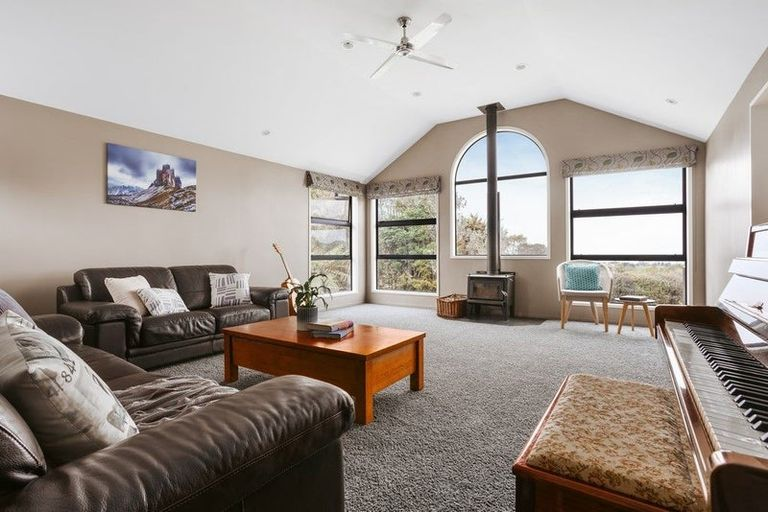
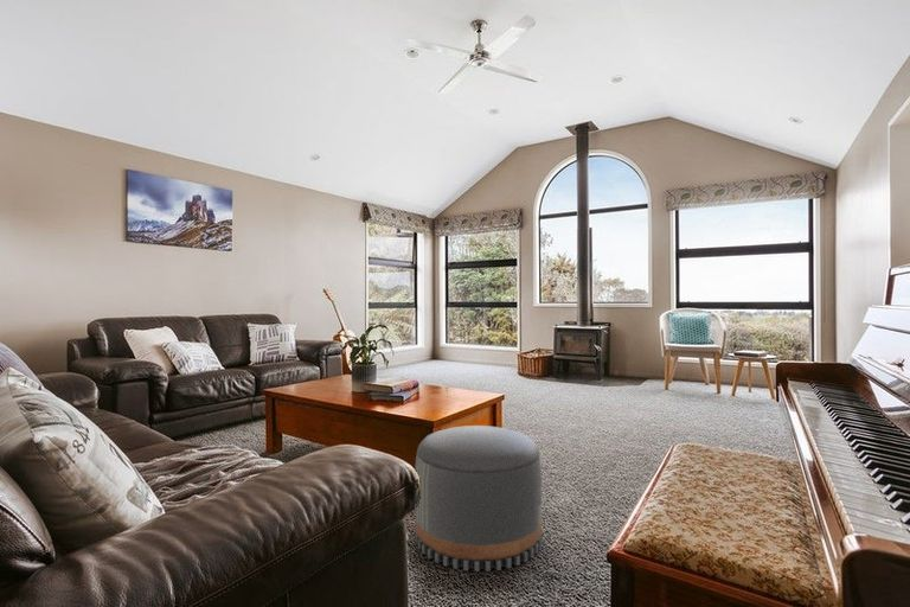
+ pouf [414,424,543,573]
